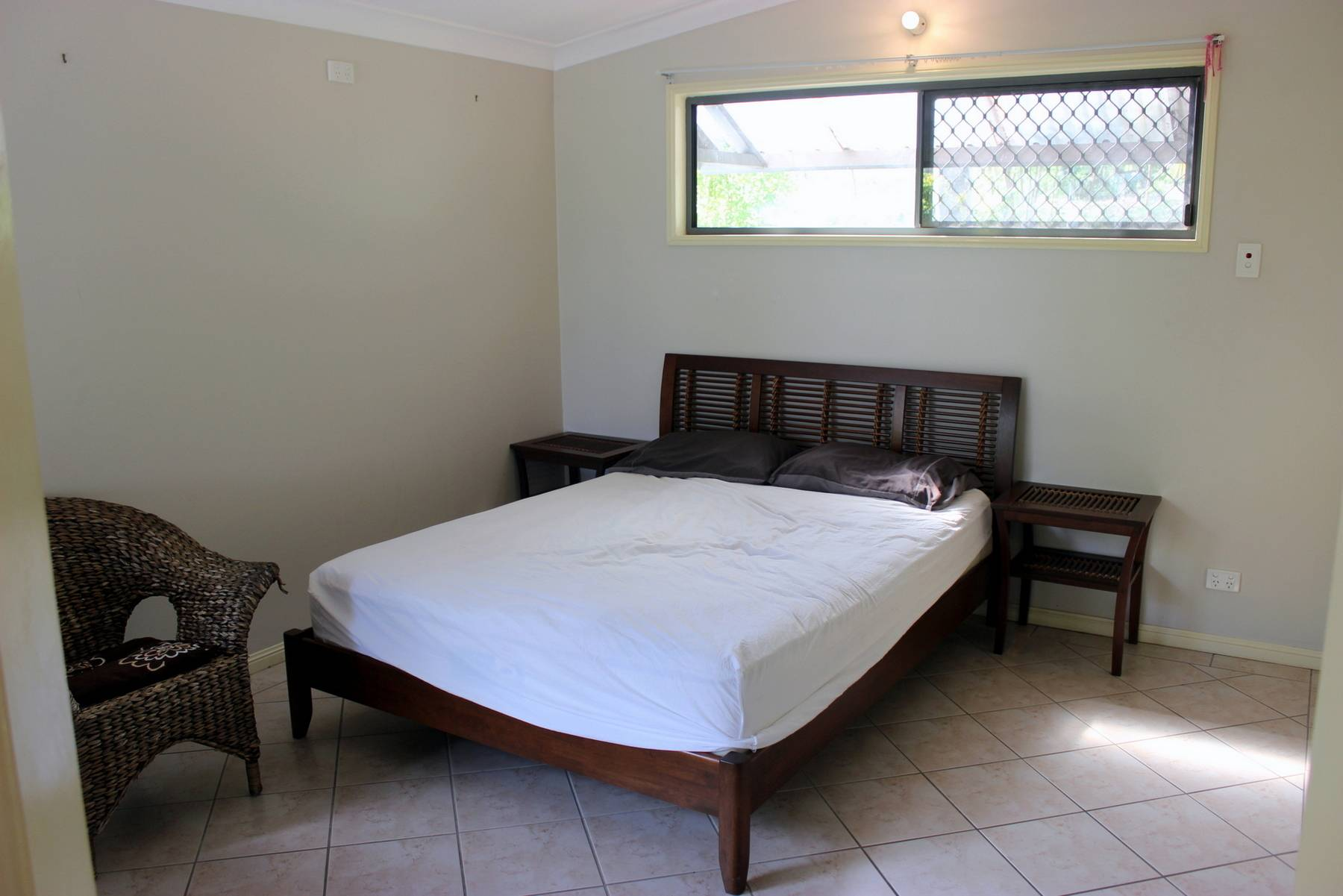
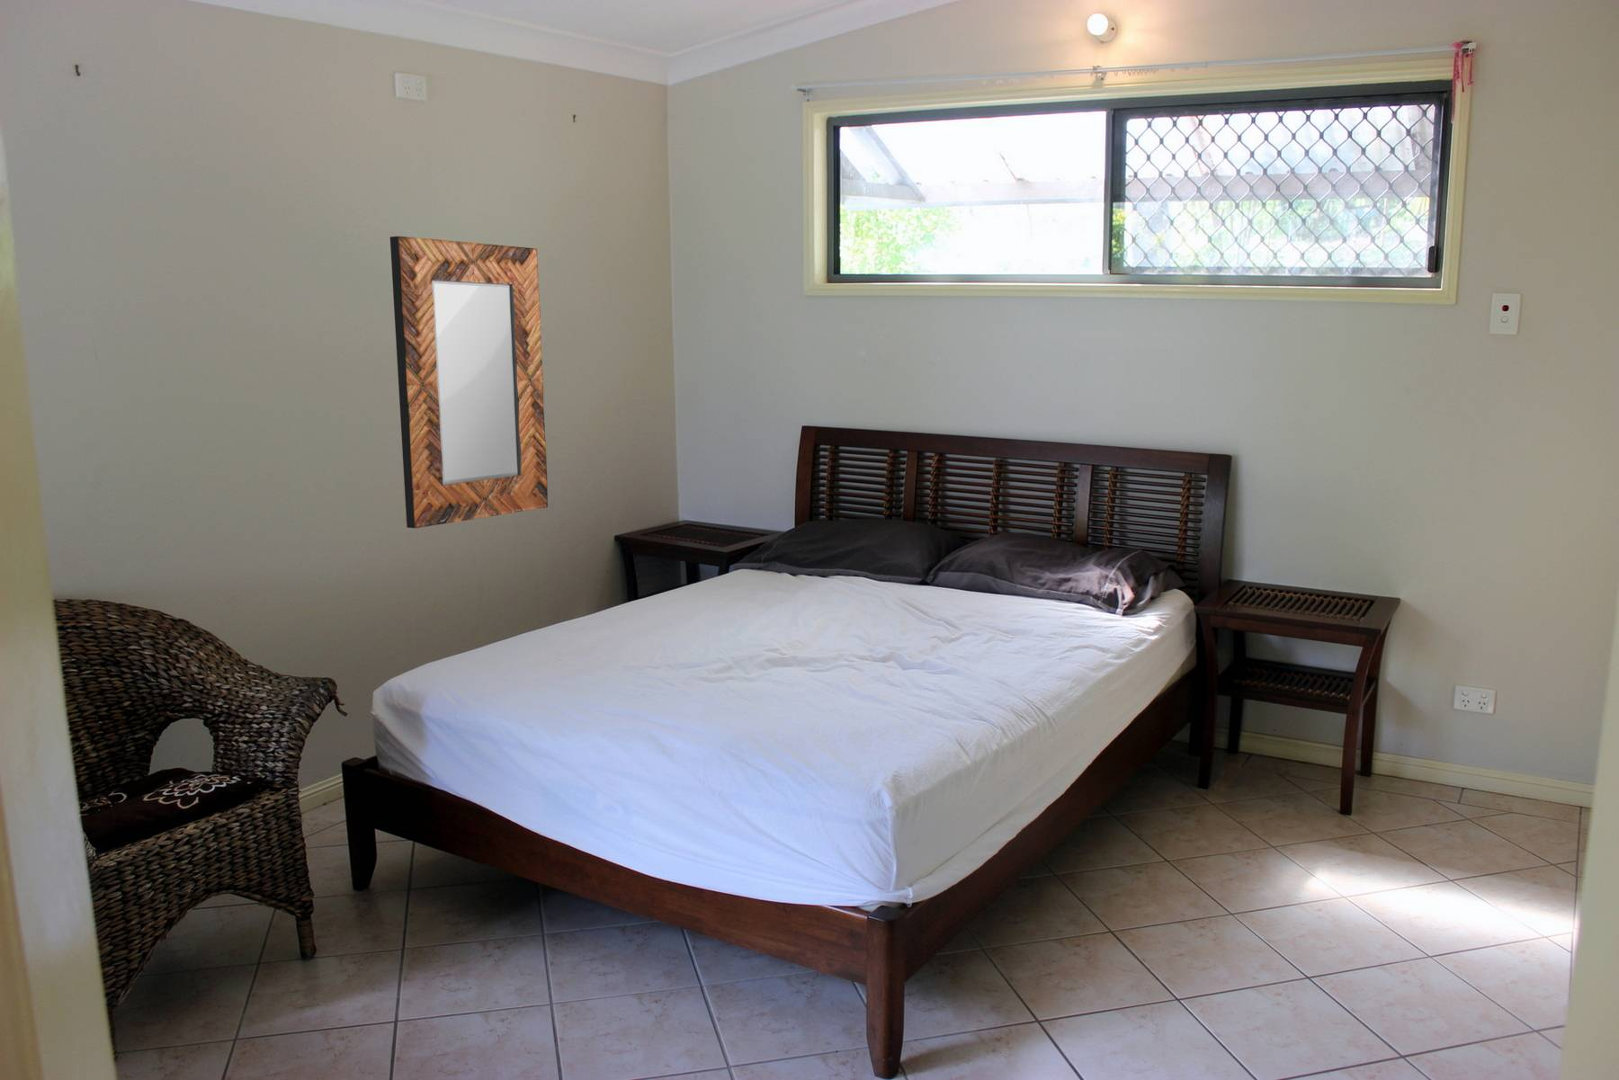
+ home mirror [389,235,549,529]
